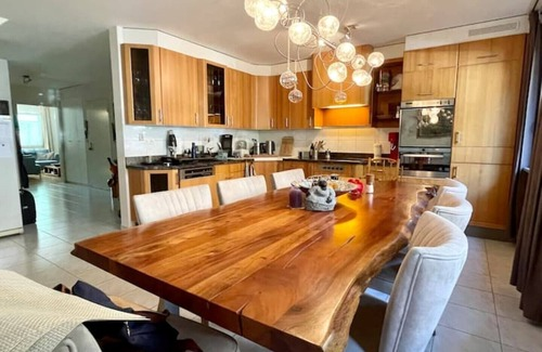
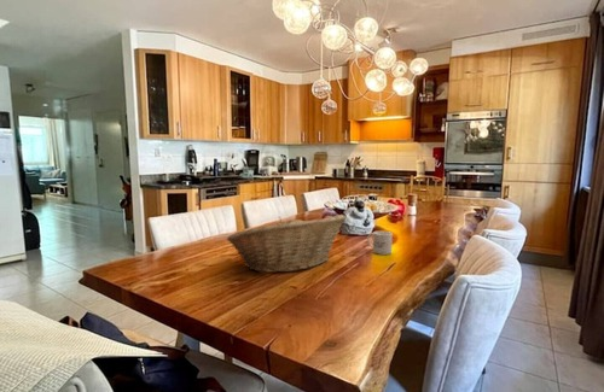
+ fruit basket [226,213,348,274]
+ mug [367,230,394,256]
